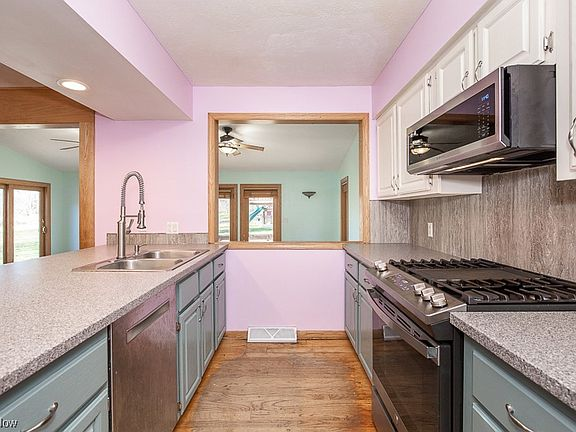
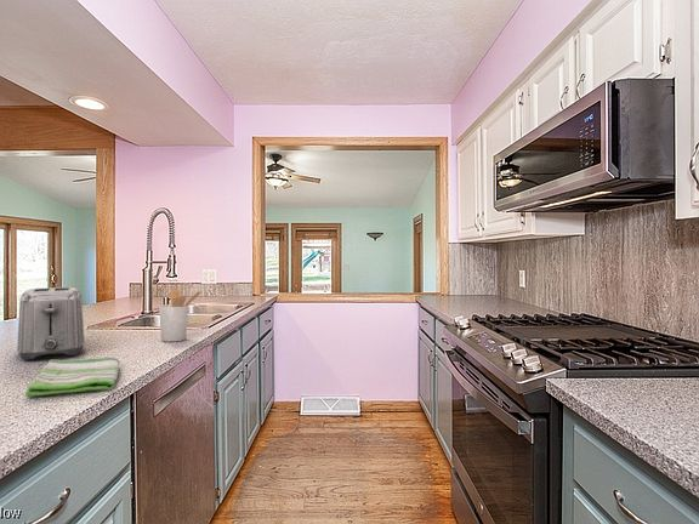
+ utensil holder [158,287,203,343]
+ toaster [16,286,86,361]
+ dish towel [24,357,120,398]
